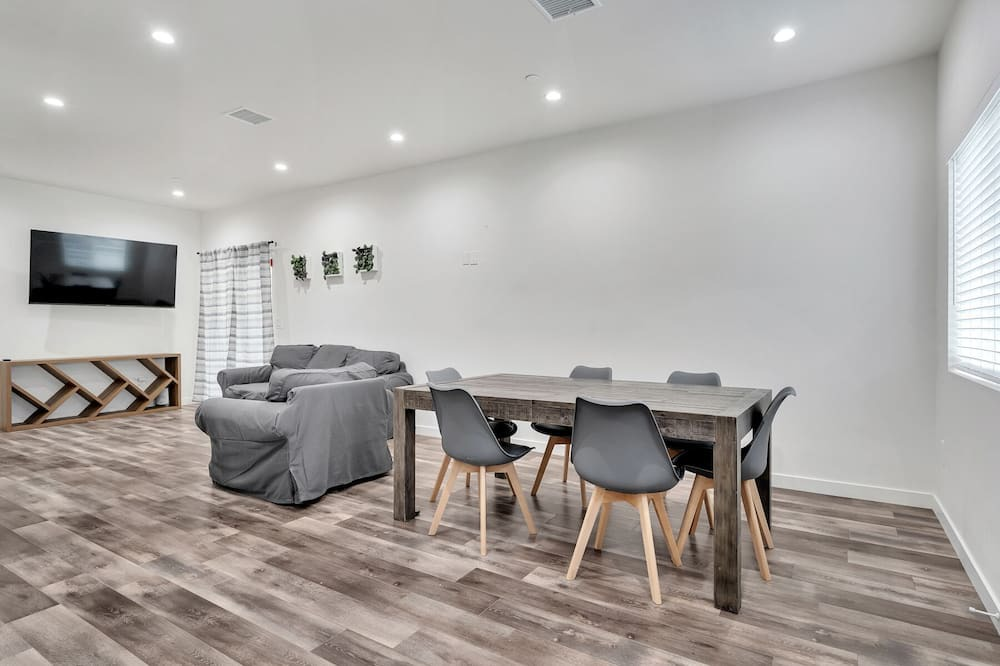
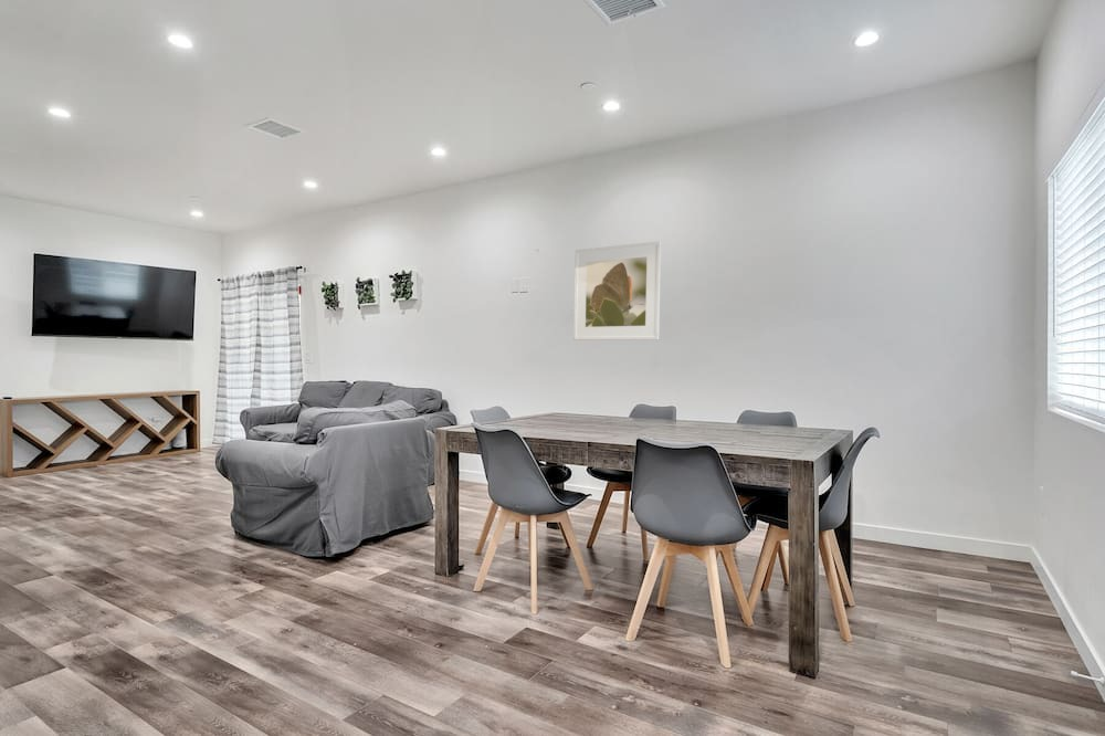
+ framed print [572,241,662,341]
